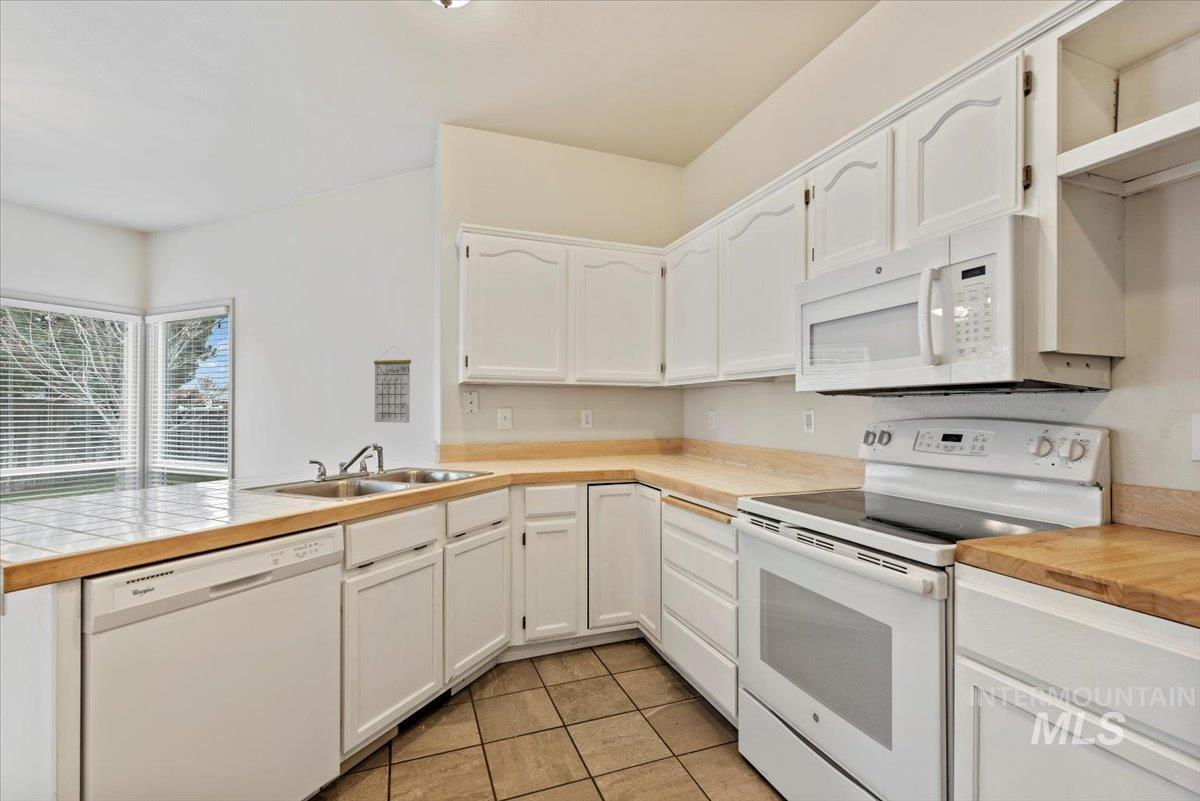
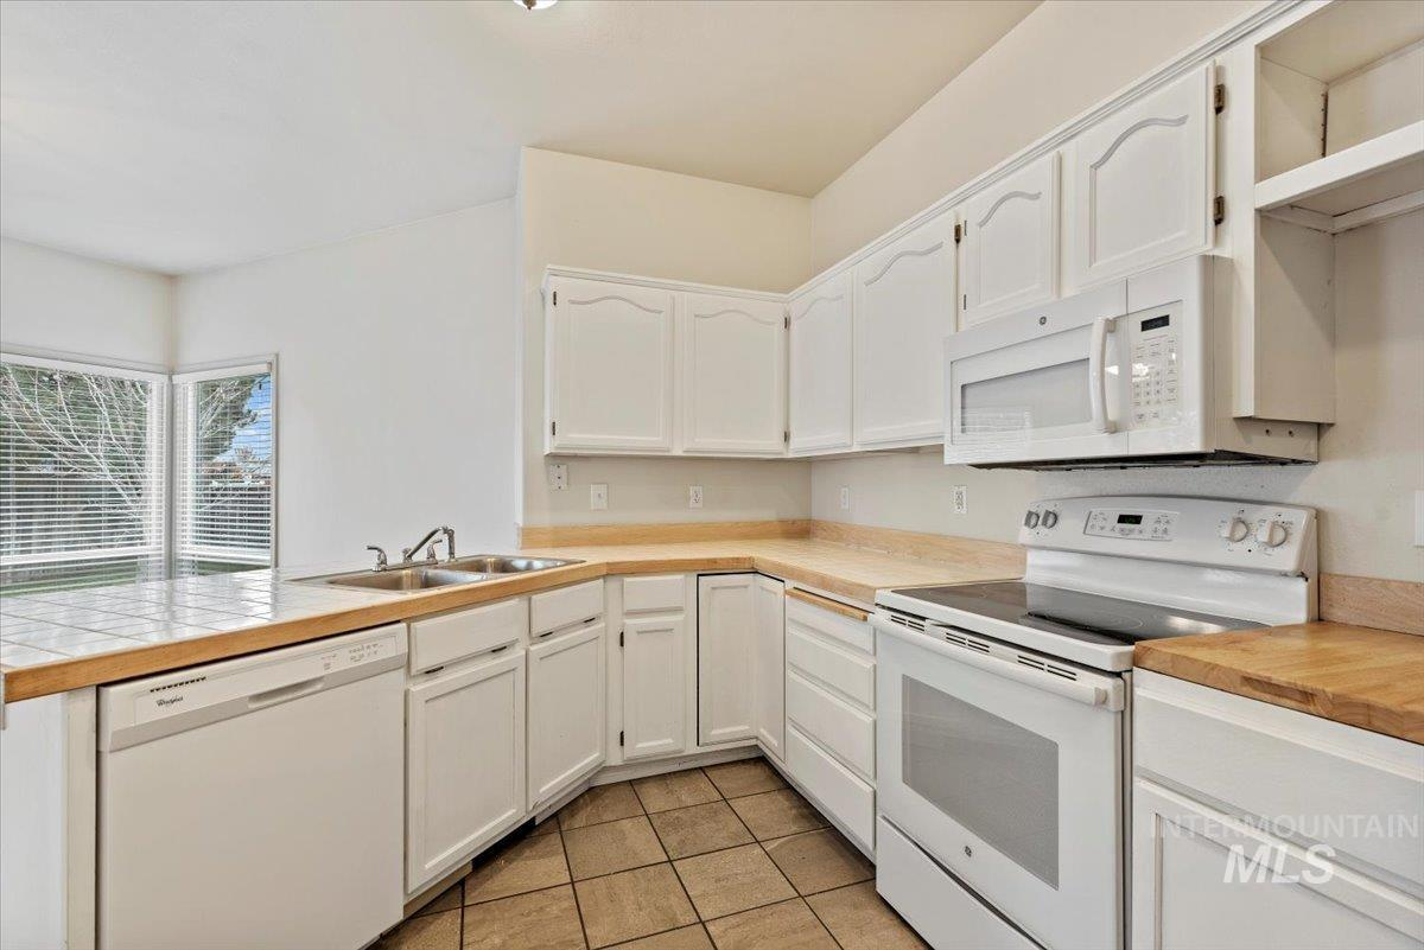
- calendar [373,345,412,424]
